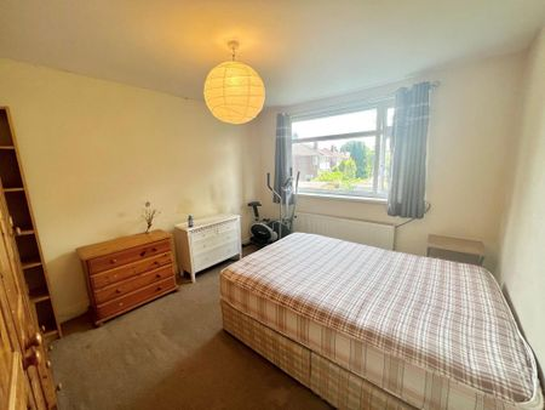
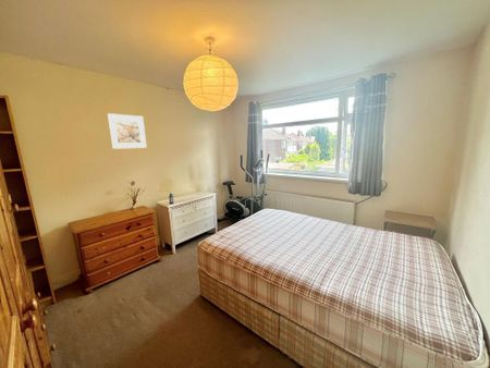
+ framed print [106,112,148,150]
